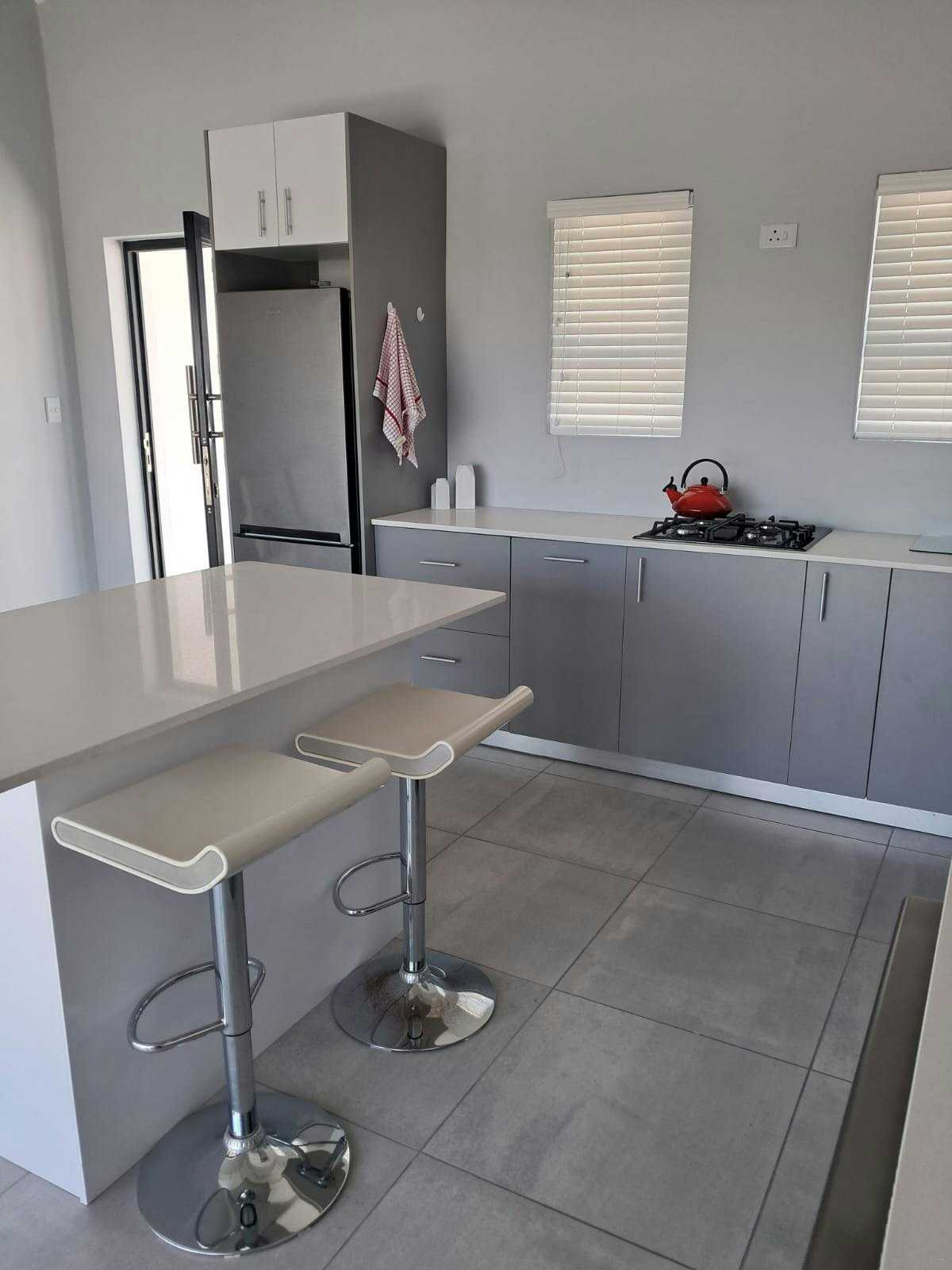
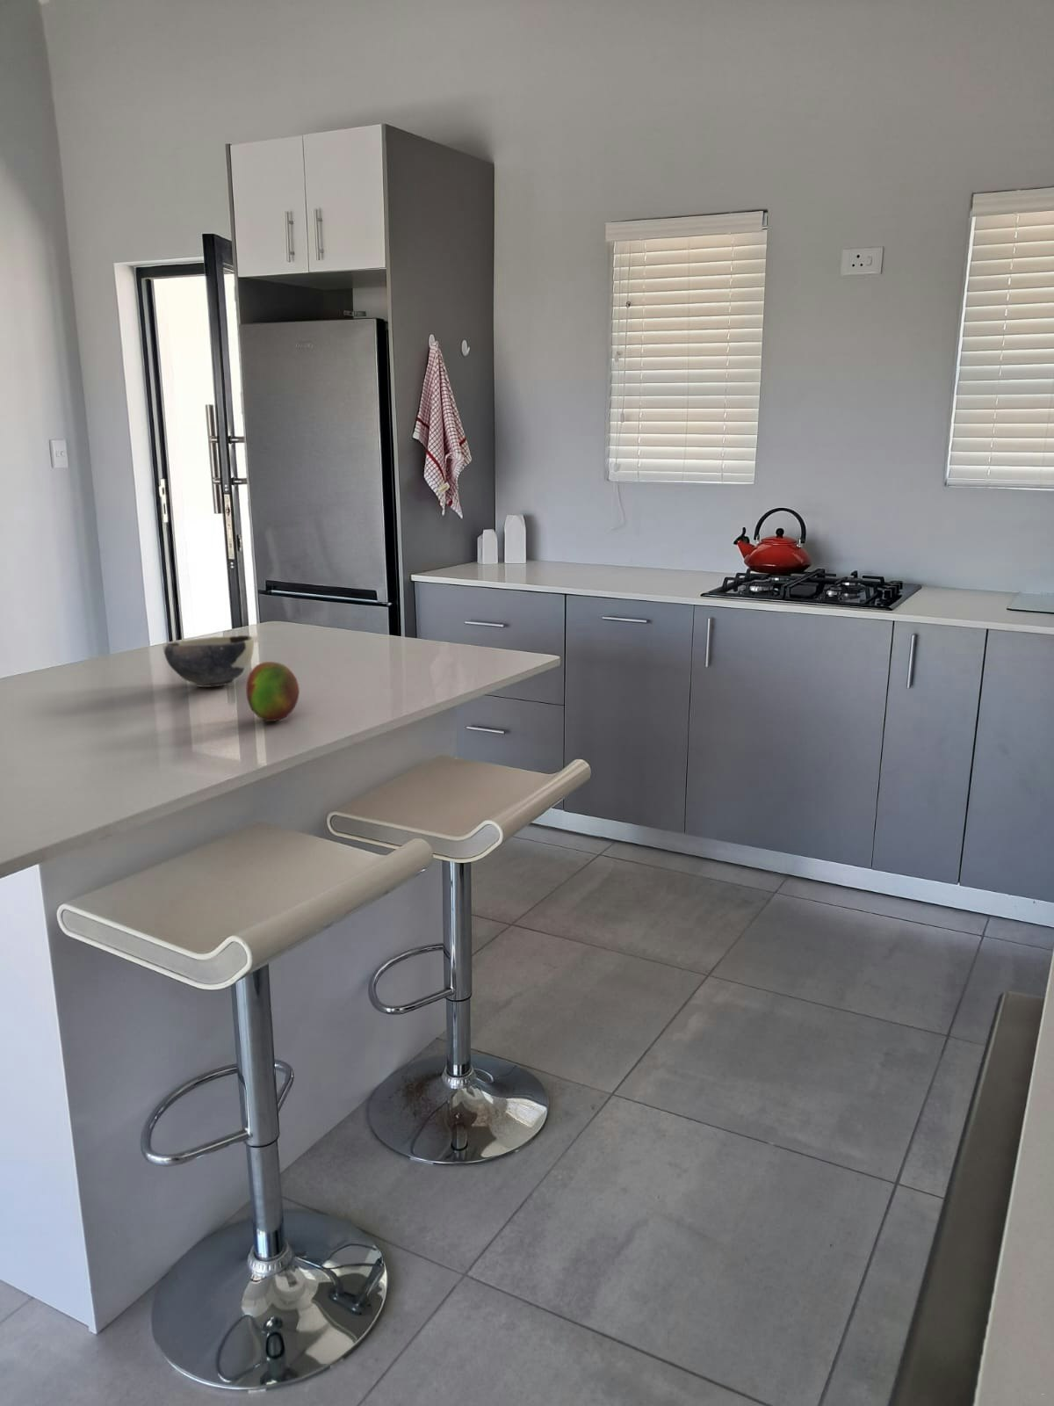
+ bowl [163,634,255,689]
+ fruit [245,661,300,722]
